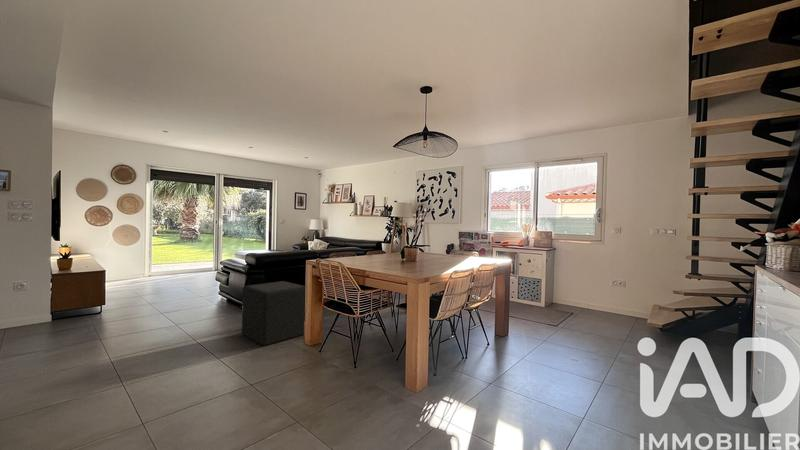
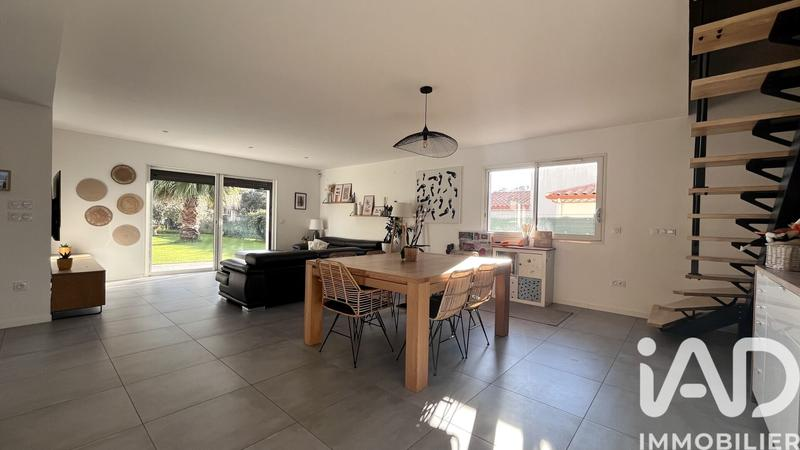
- ottoman [241,280,306,346]
